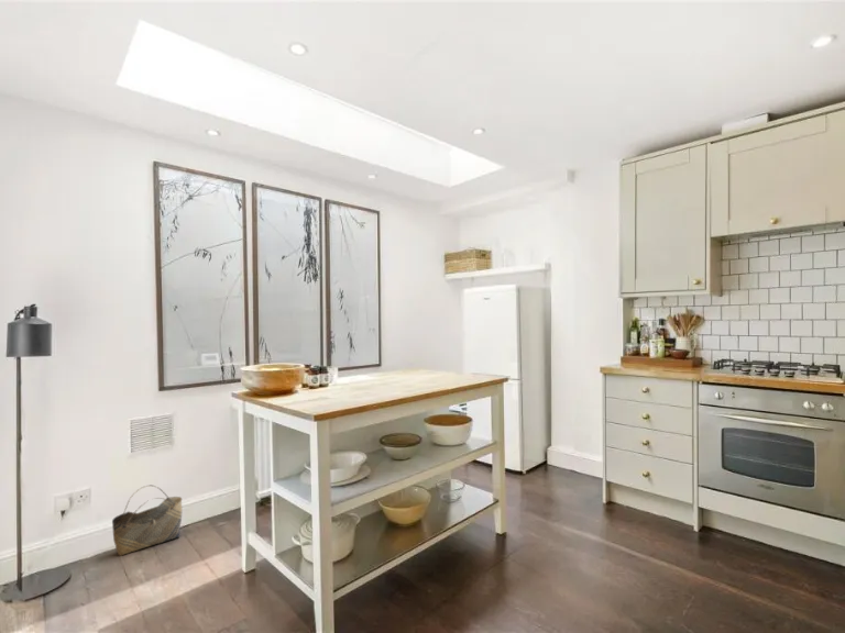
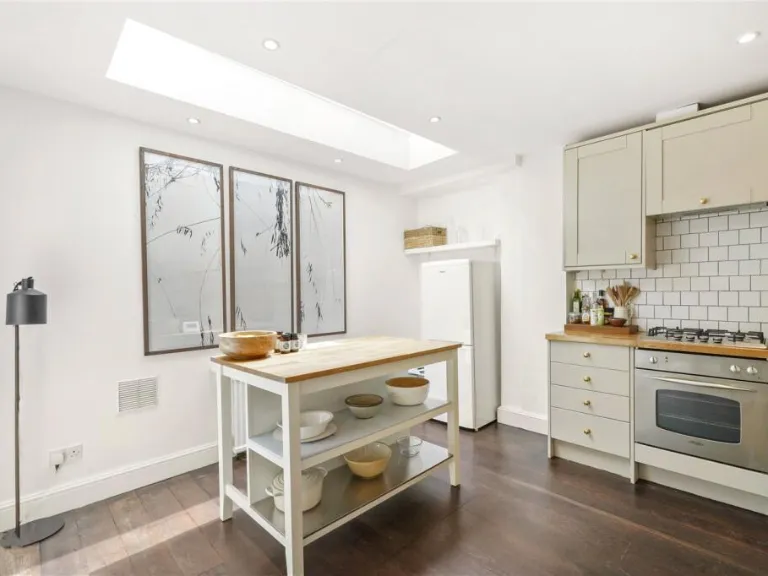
- basket [111,485,184,557]
